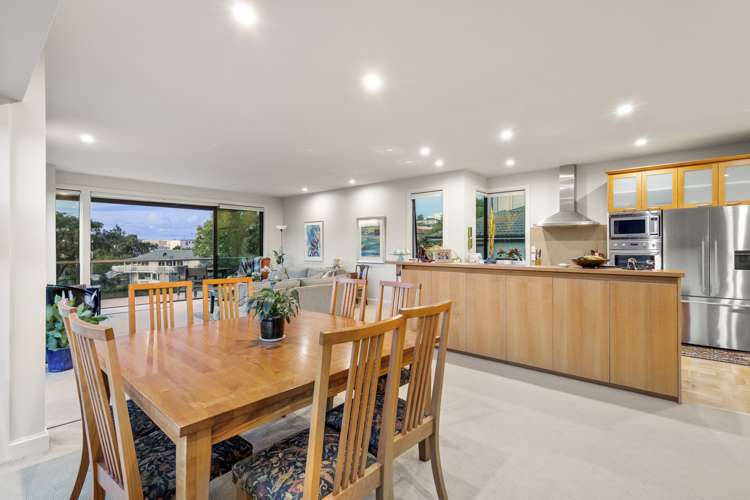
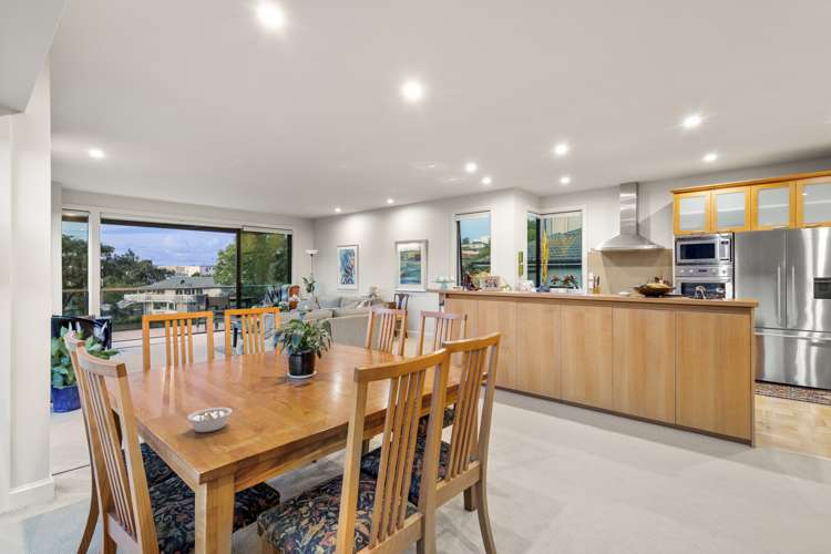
+ legume [186,407,240,433]
